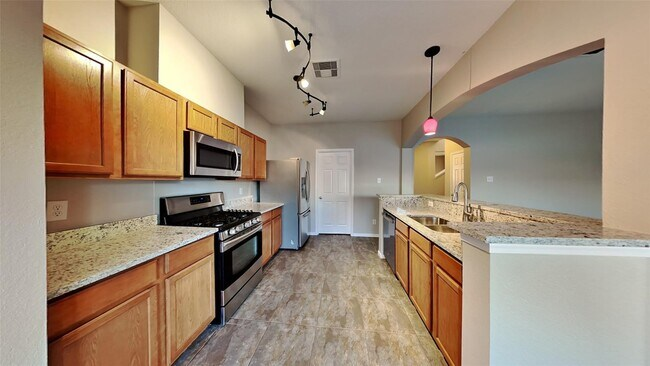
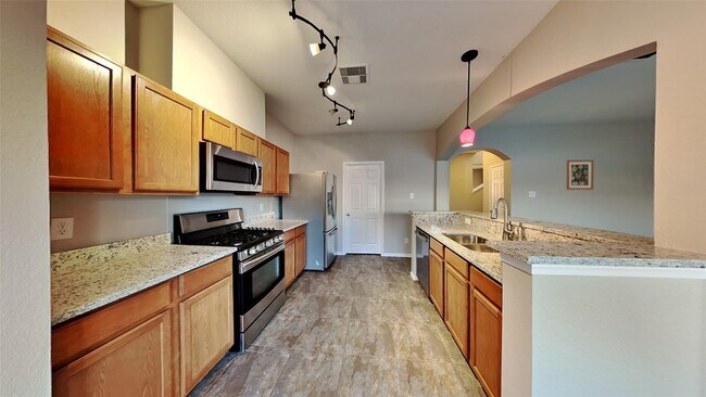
+ wall art [566,158,594,191]
